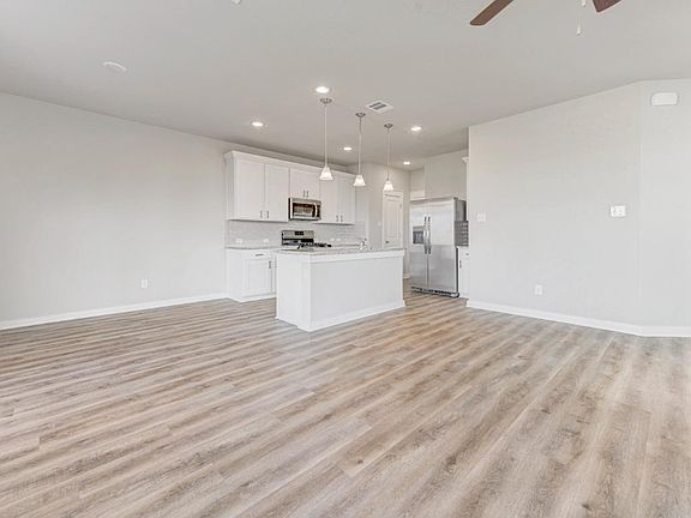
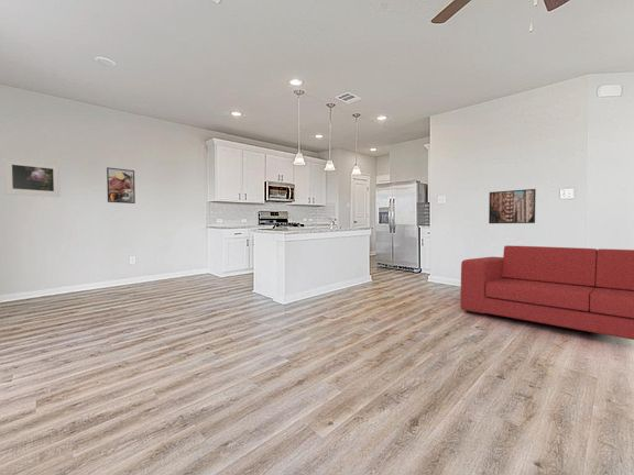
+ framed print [2,157,62,198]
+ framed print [488,188,537,224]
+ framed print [106,166,136,205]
+ sofa [460,244,634,341]
